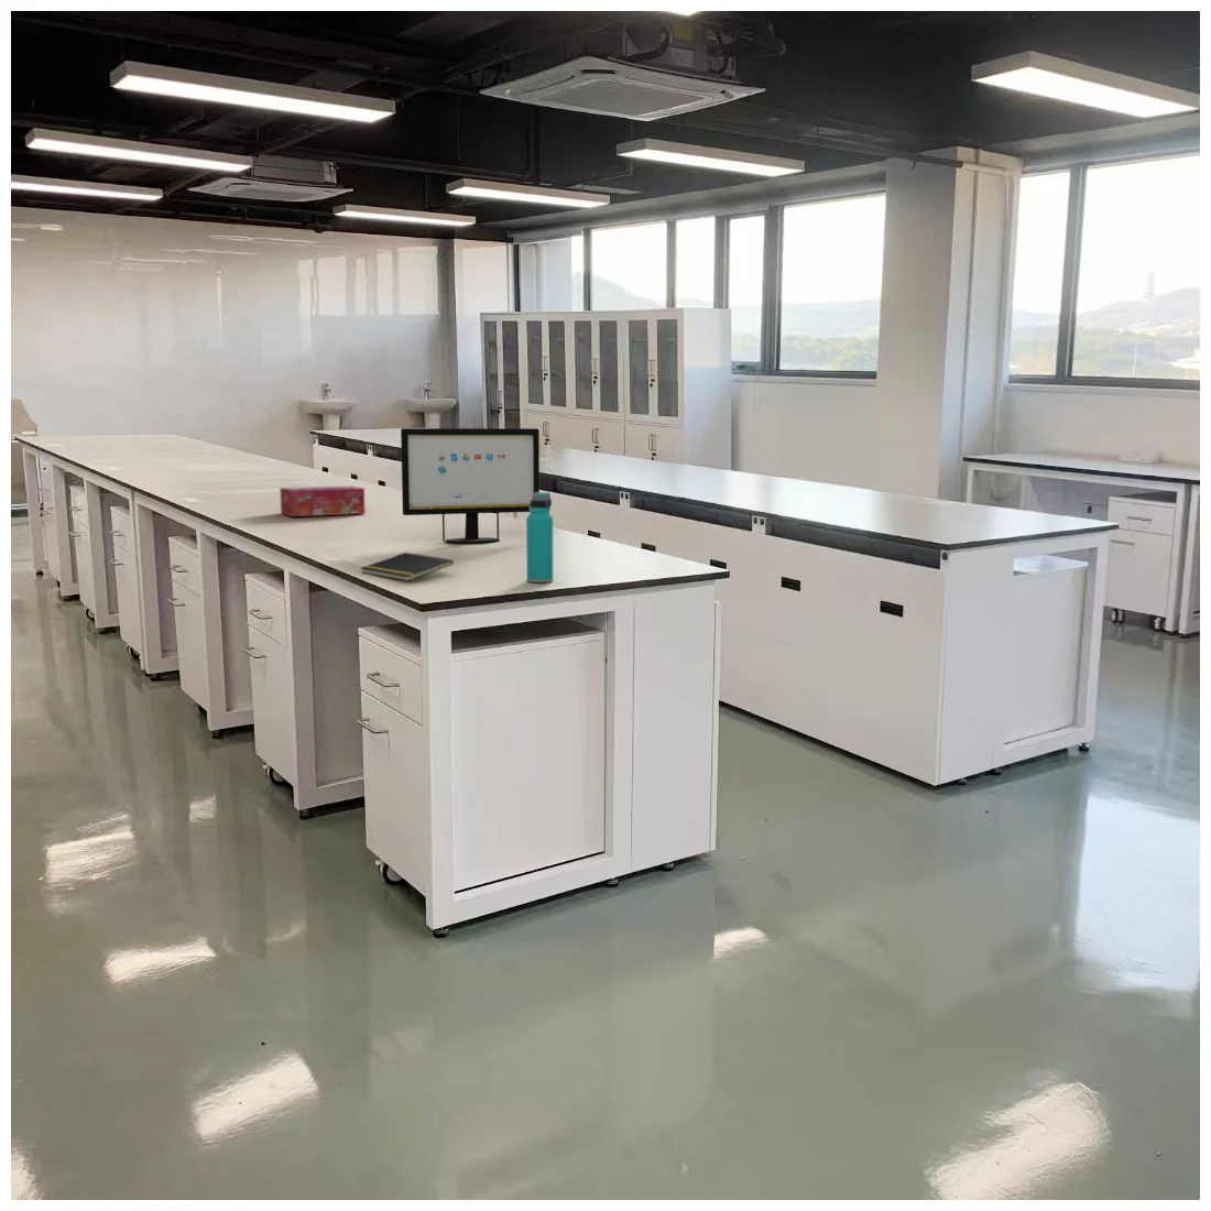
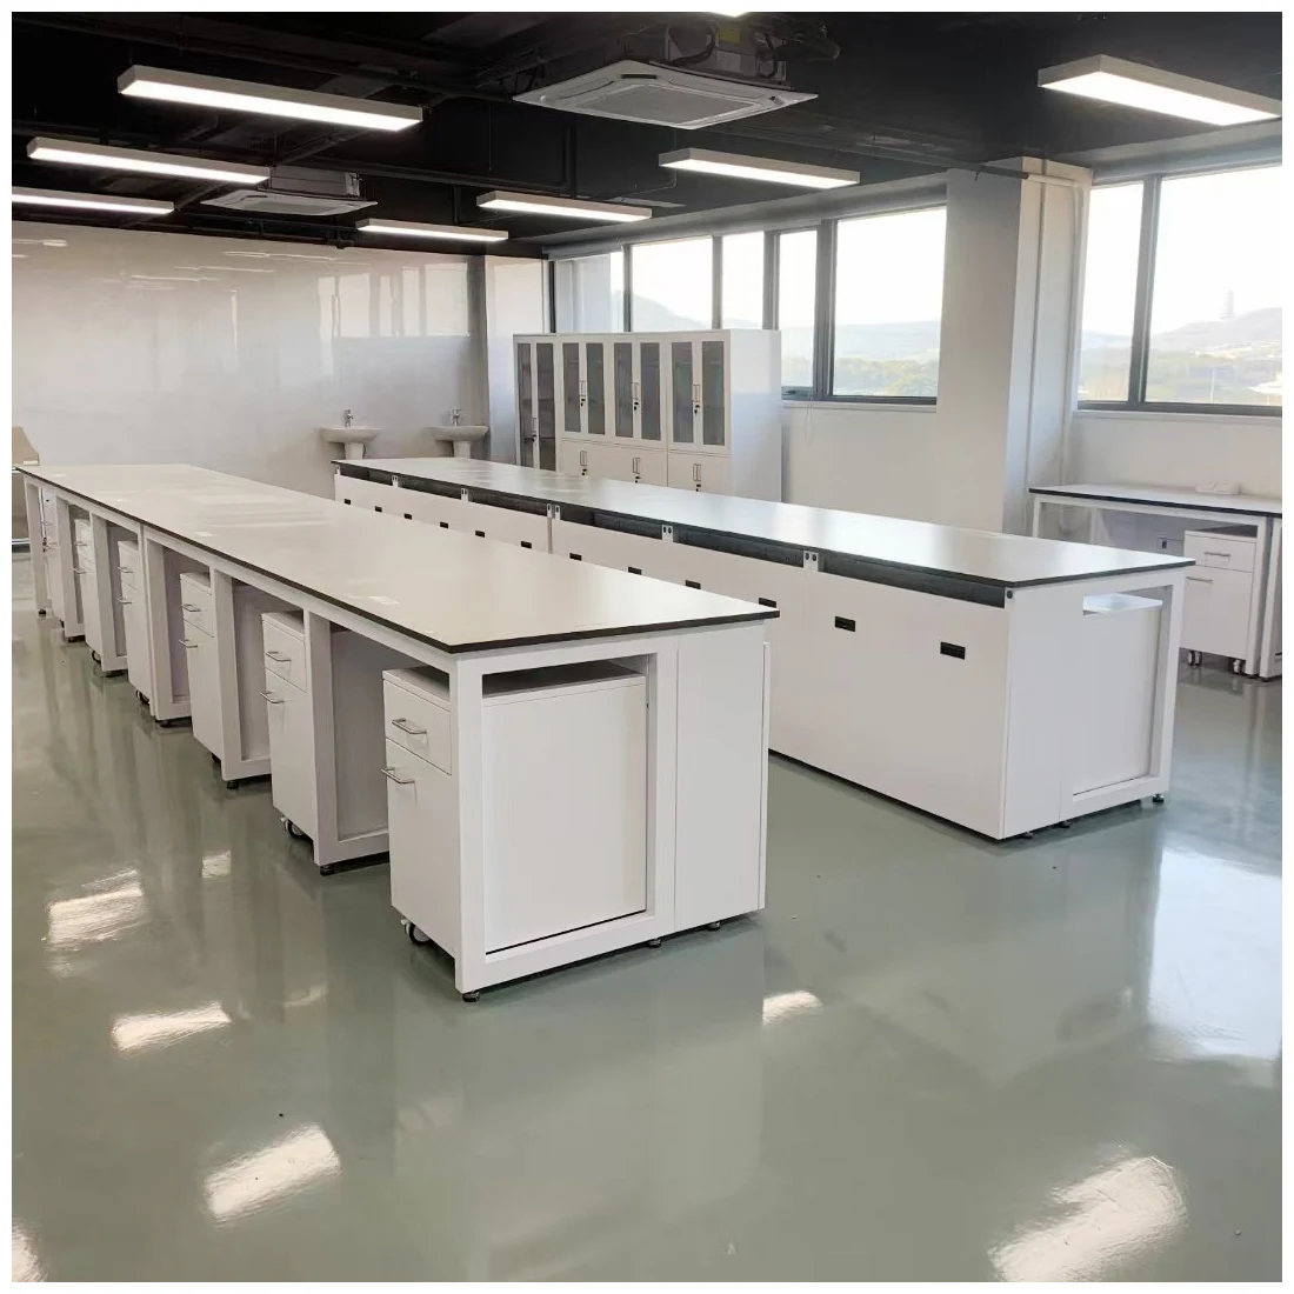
- computer monitor [399,427,540,543]
- water bottle [526,491,553,583]
- notepad [359,551,455,582]
- tissue box [278,485,367,518]
